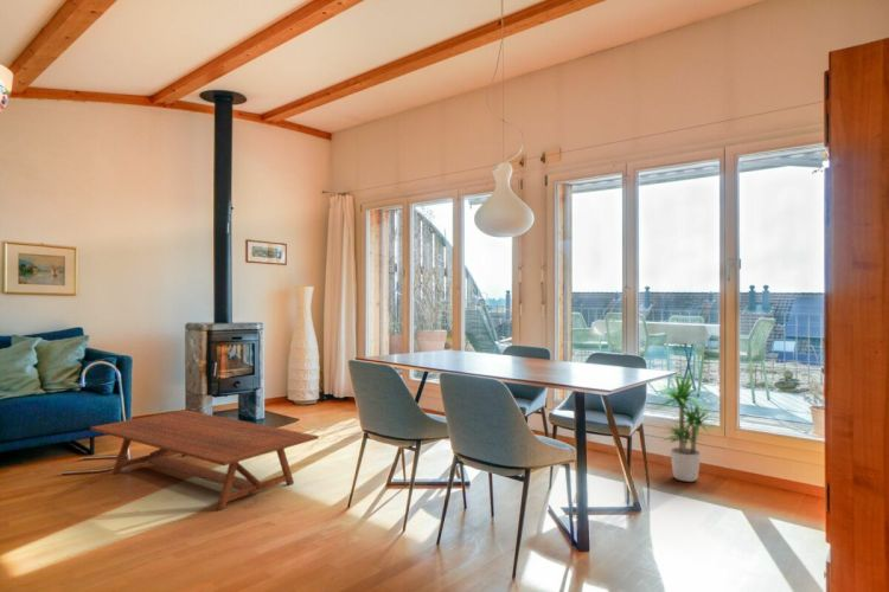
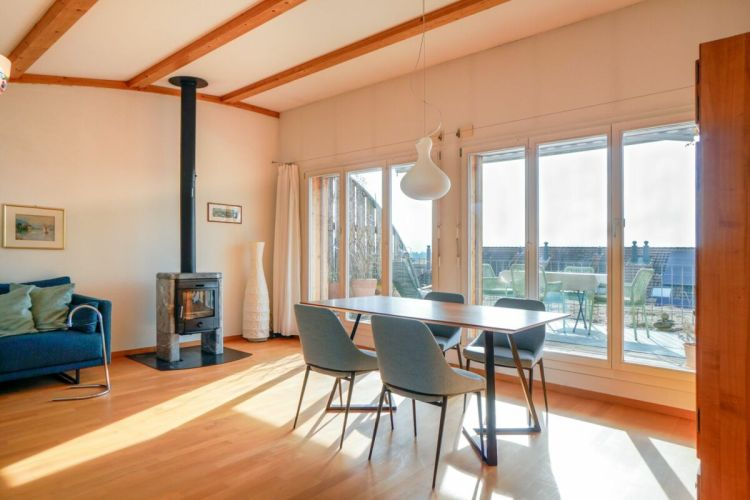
- coffee table [89,408,320,511]
- potted plant [651,369,723,483]
